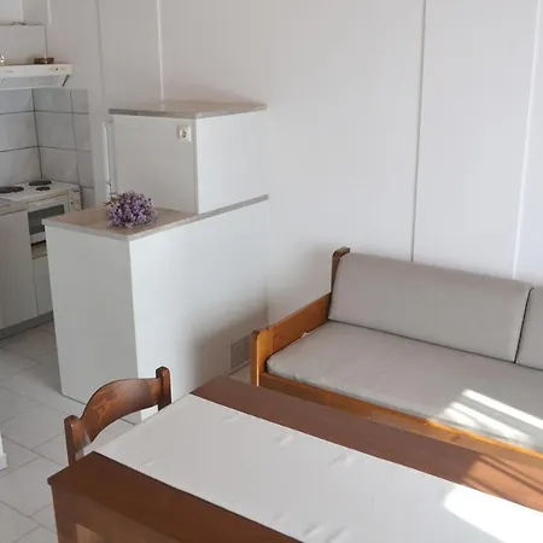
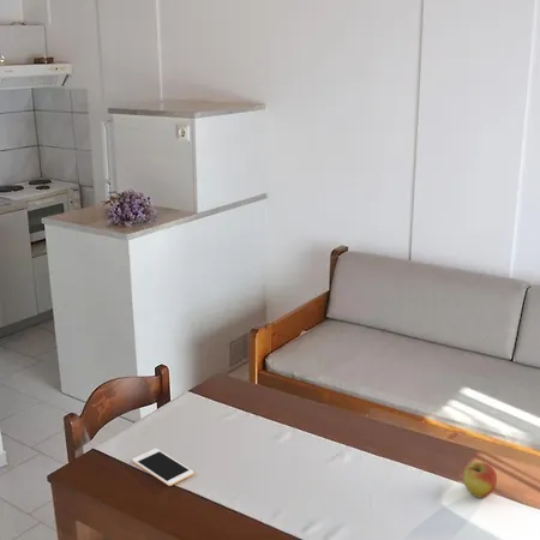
+ cell phone [131,448,194,487]
+ apple [462,461,498,499]
